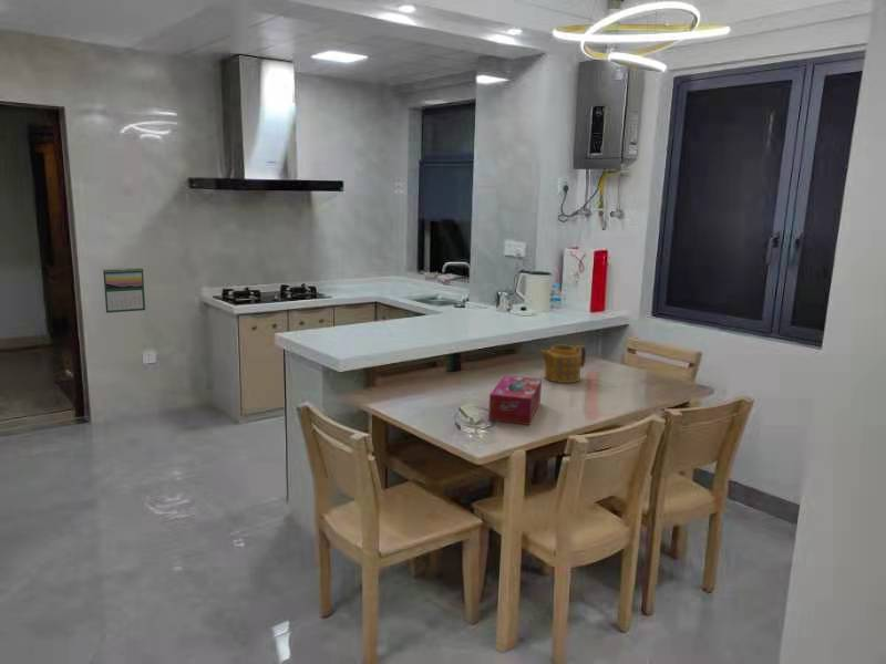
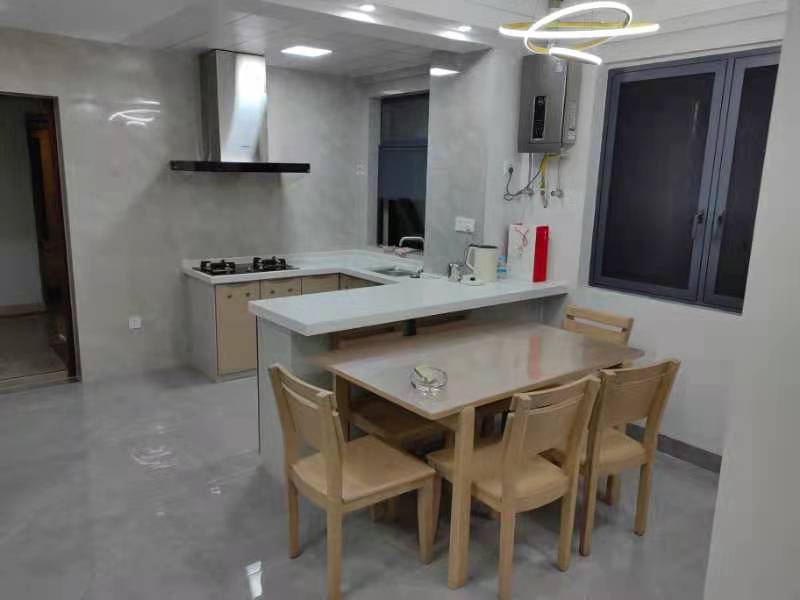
- calendar [102,267,146,314]
- tissue box [487,374,543,426]
- teapot [538,344,587,384]
